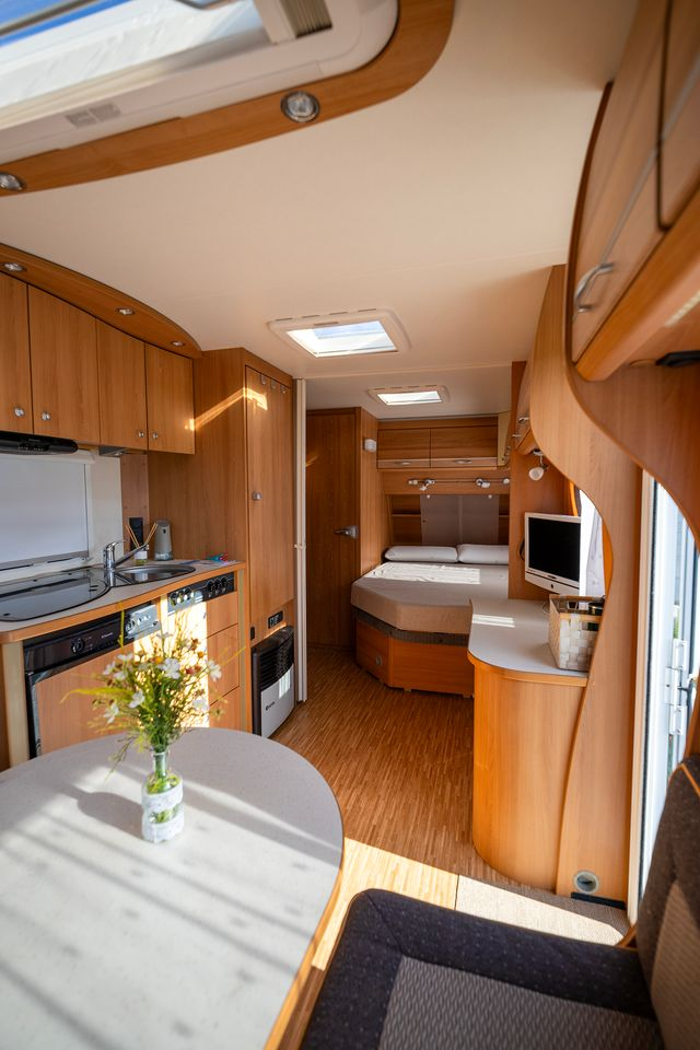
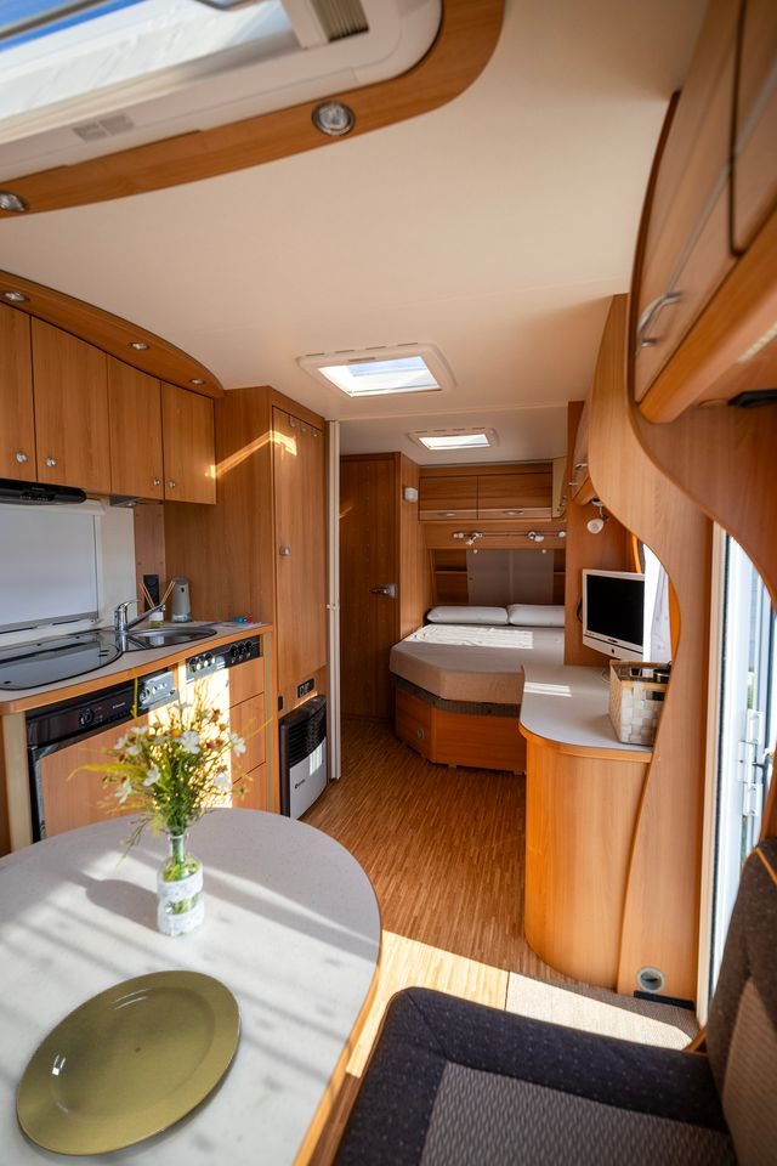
+ plate [16,969,242,1157]
